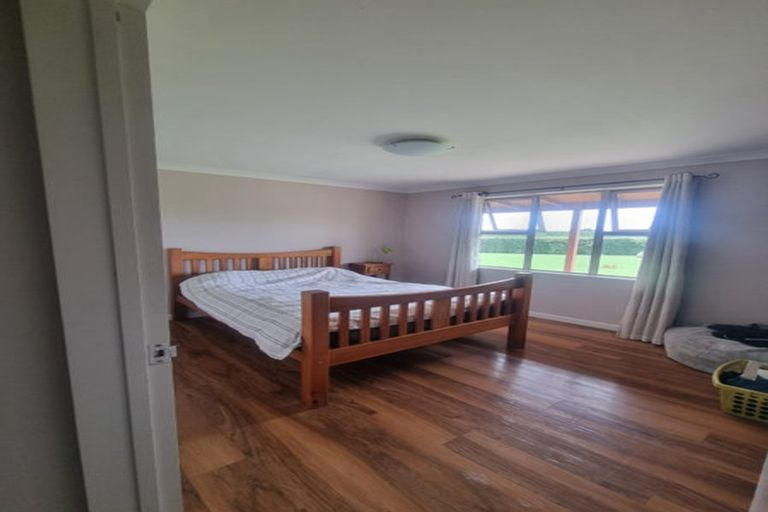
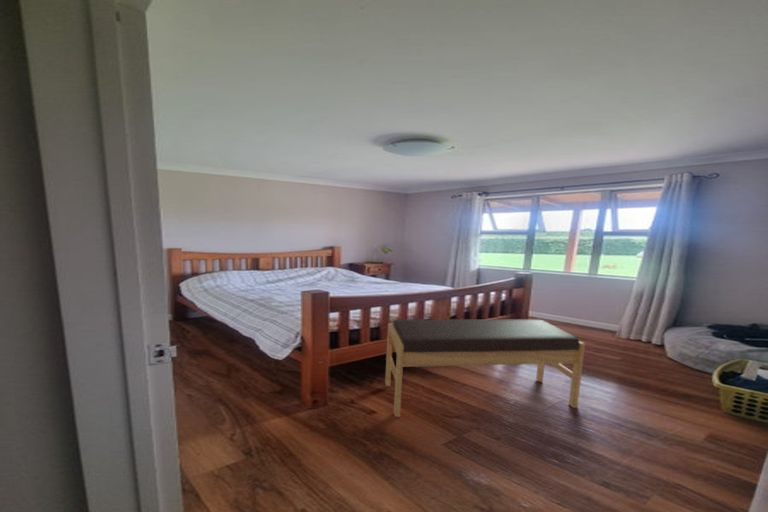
+ bench [384,318,586,418]
